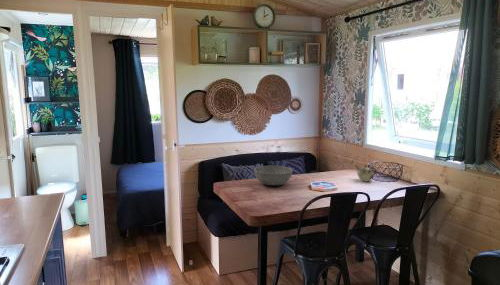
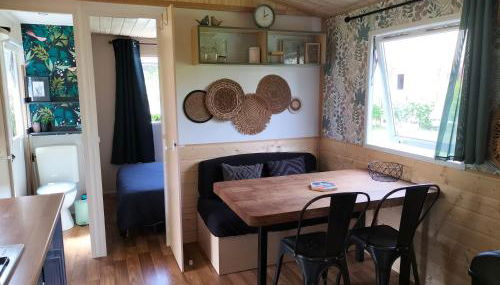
- bowl [253,164,294,186]
- teapot [353,163,377,182]
